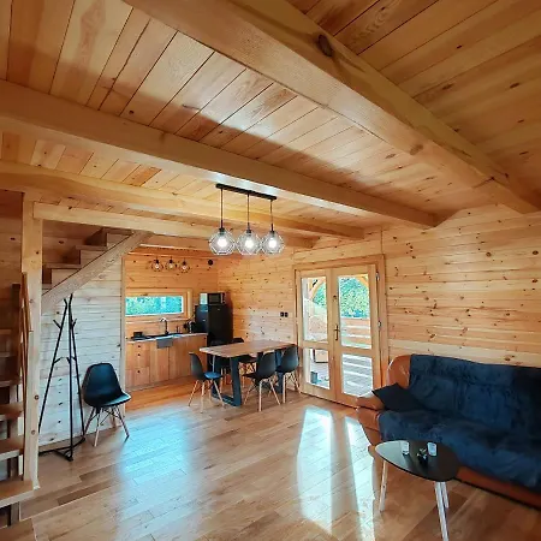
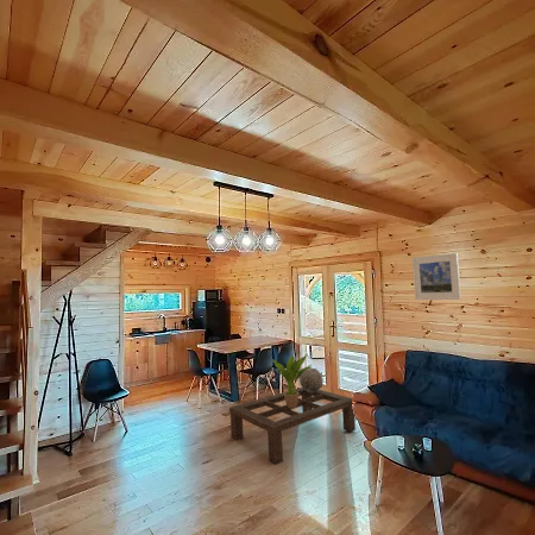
+ potted plant [271,352,313,410]
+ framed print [411,252,462,301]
+ coffee table [228,386,357,466]
+ decorative sphere [298,366,325,392]
